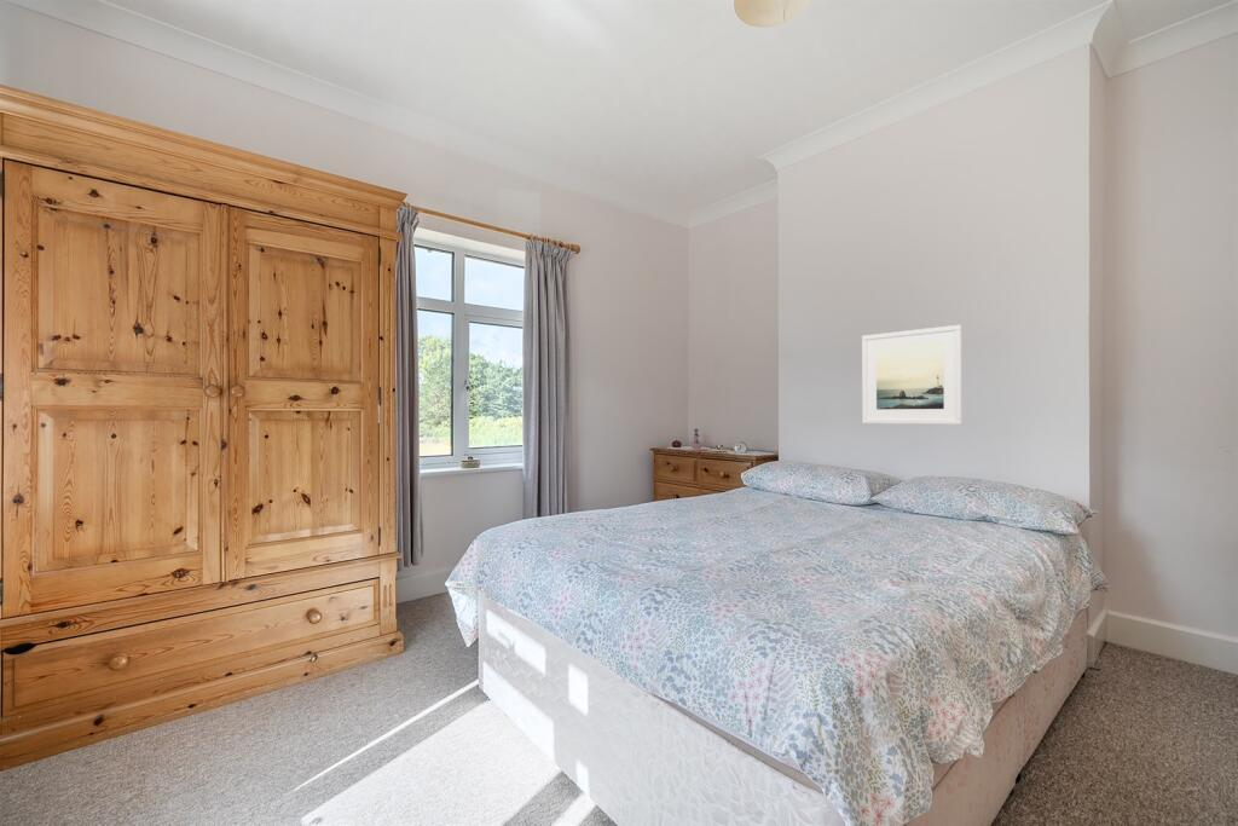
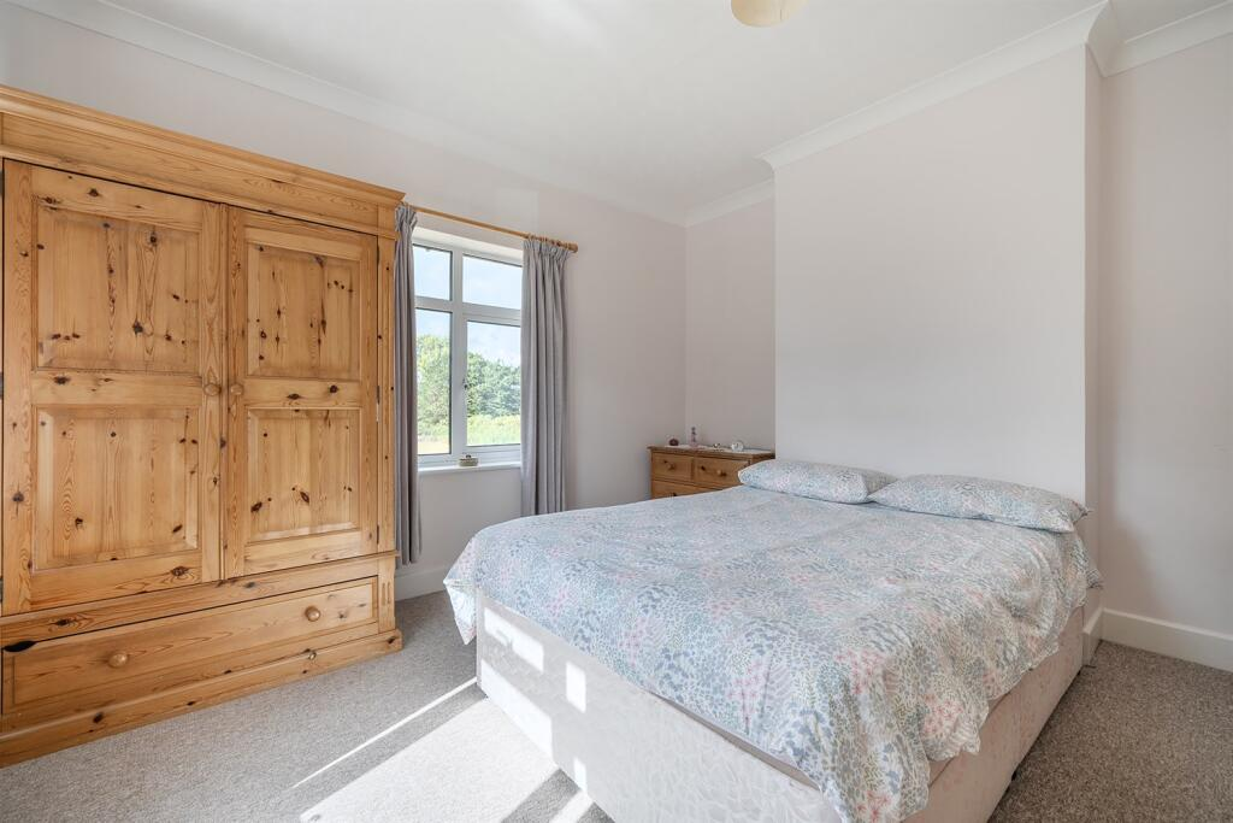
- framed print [861,324,964,426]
